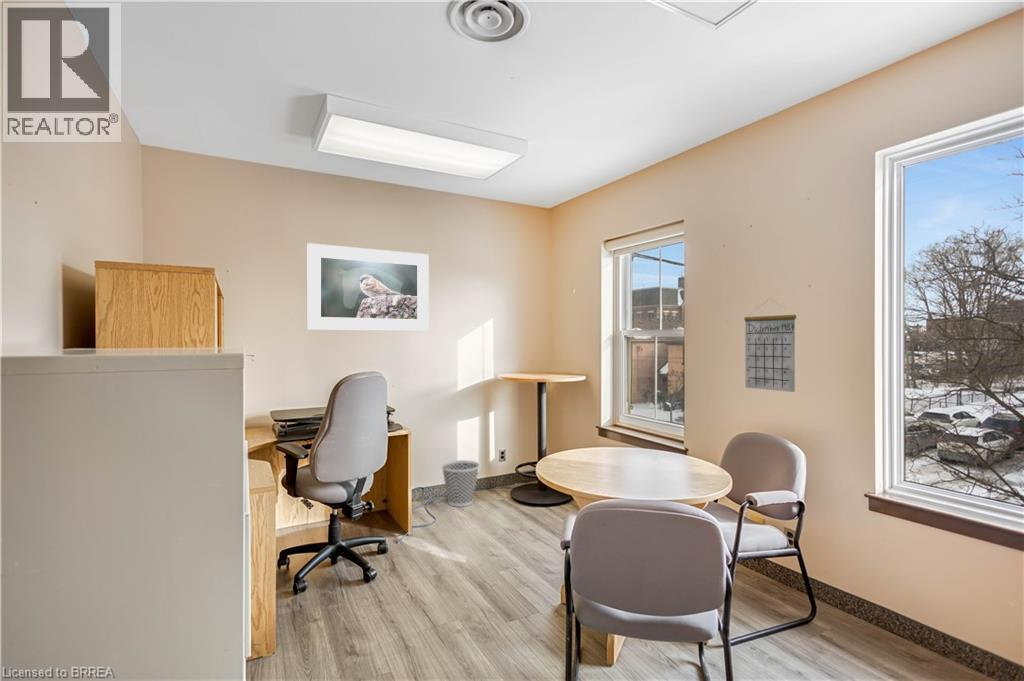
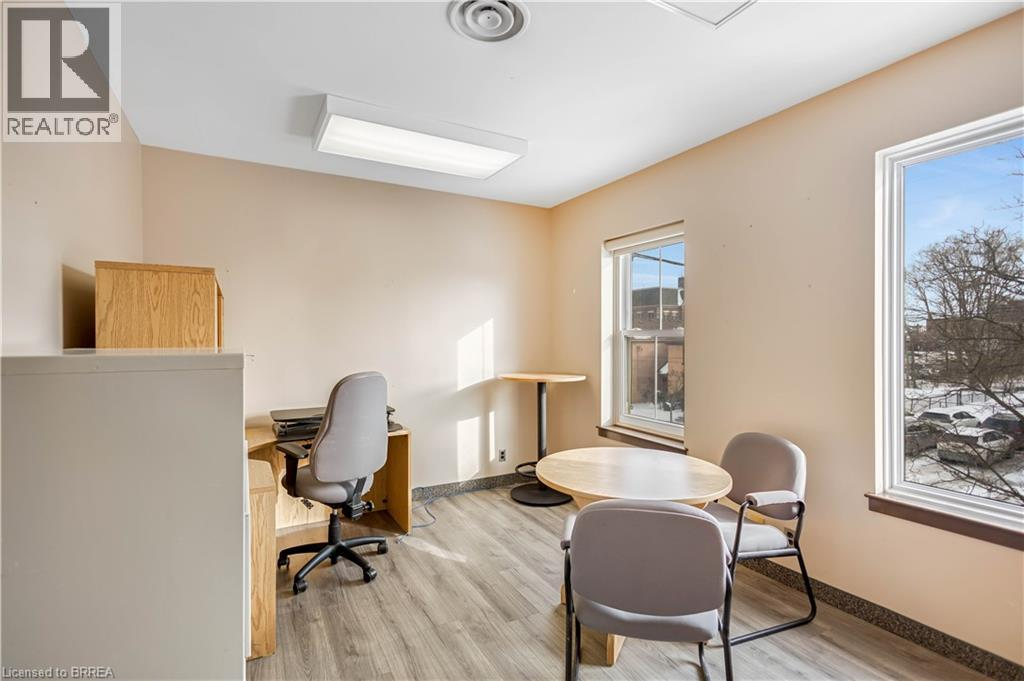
- wastebasket [440,459,481,508]
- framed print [306,242,430,332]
- calendar [743,298,797,393]
